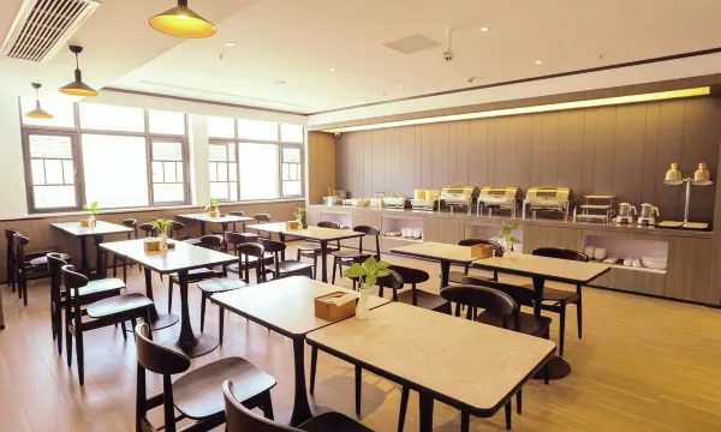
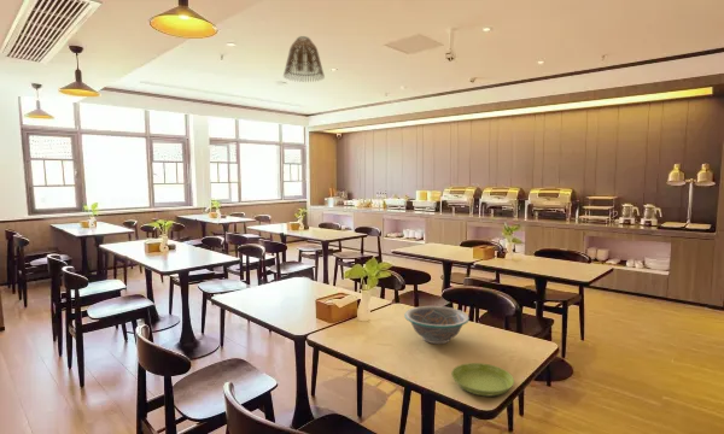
+ bowl [403,305,471,345]
+ saucer [450,362,515,397]
+ lamp shade [282,35,326,83]
